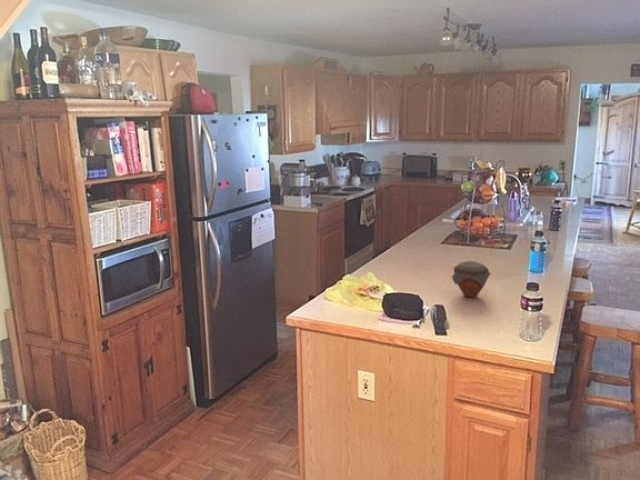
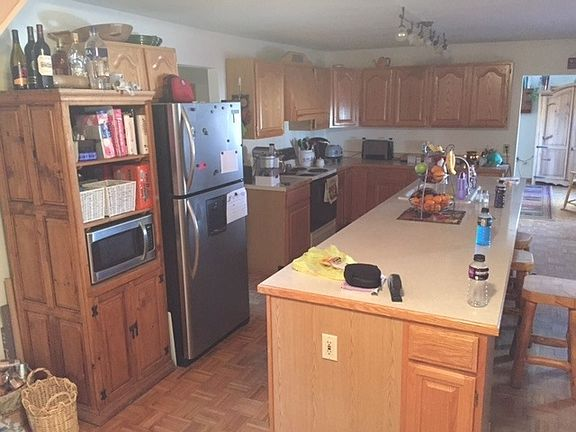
- jar [451,260,491,299]
